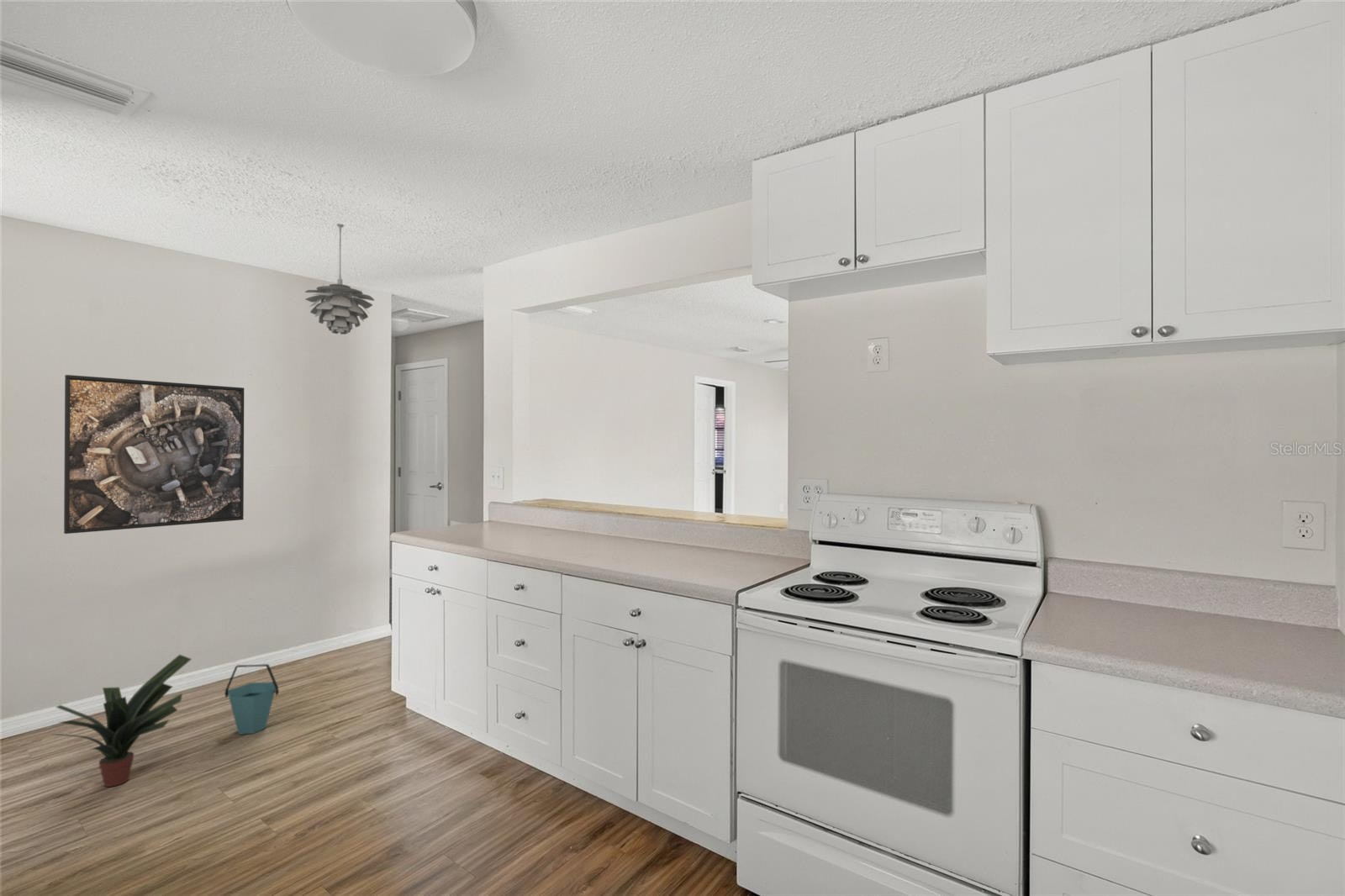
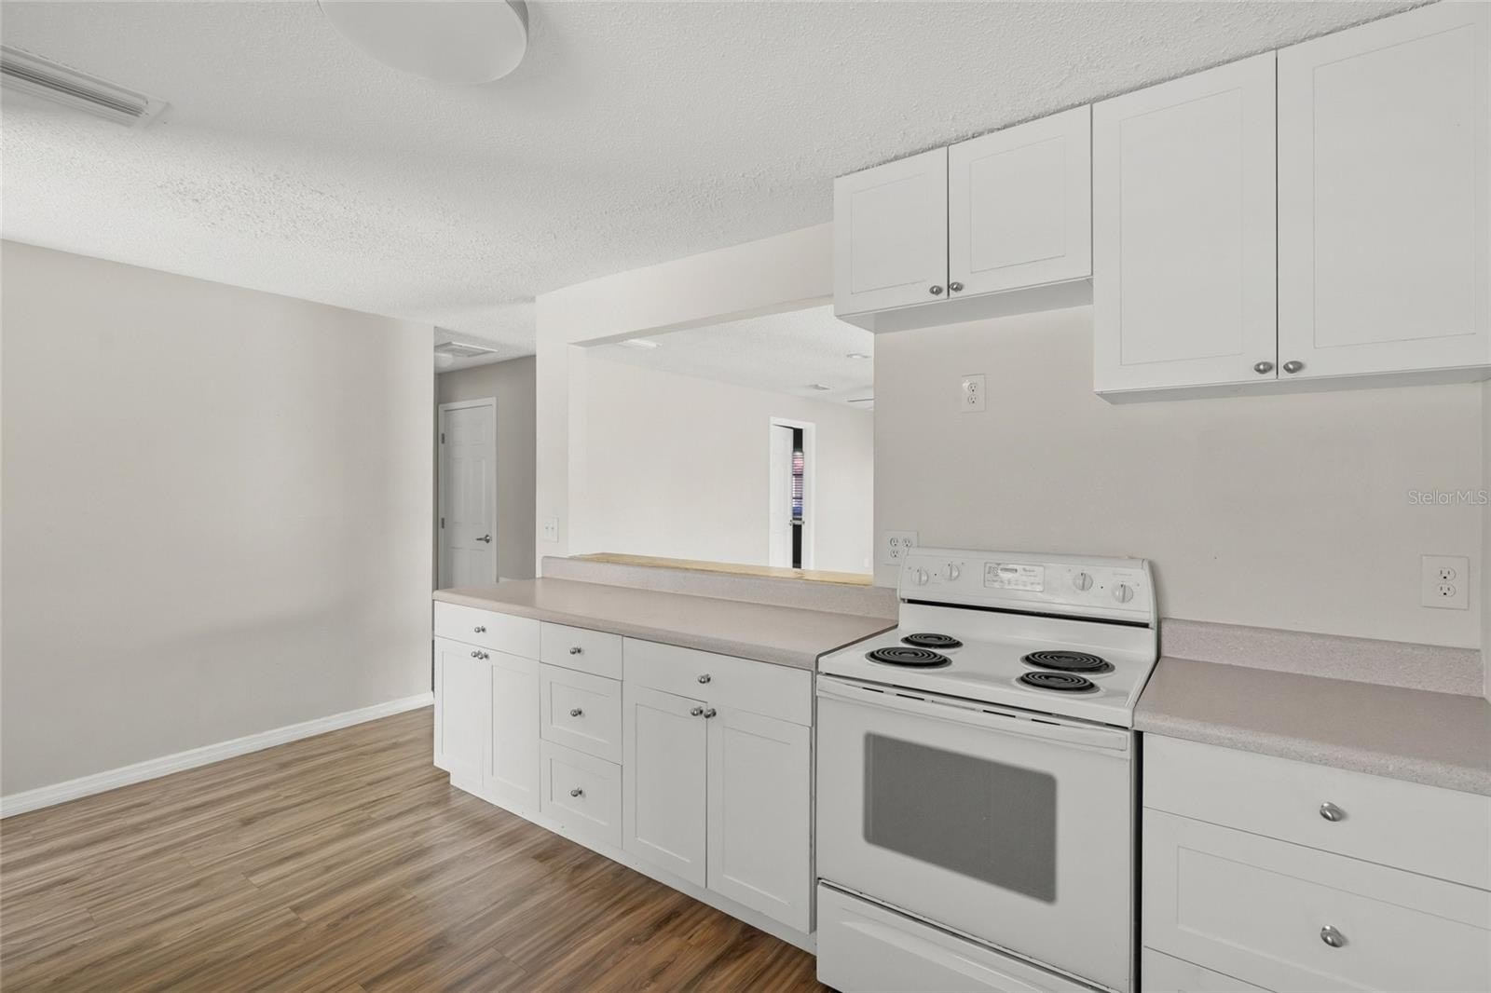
- potted plant [52,654,193,788]
- bucket [224,663,280,735]
- pendant light [304,223,376,335]
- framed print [63,374,245,535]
